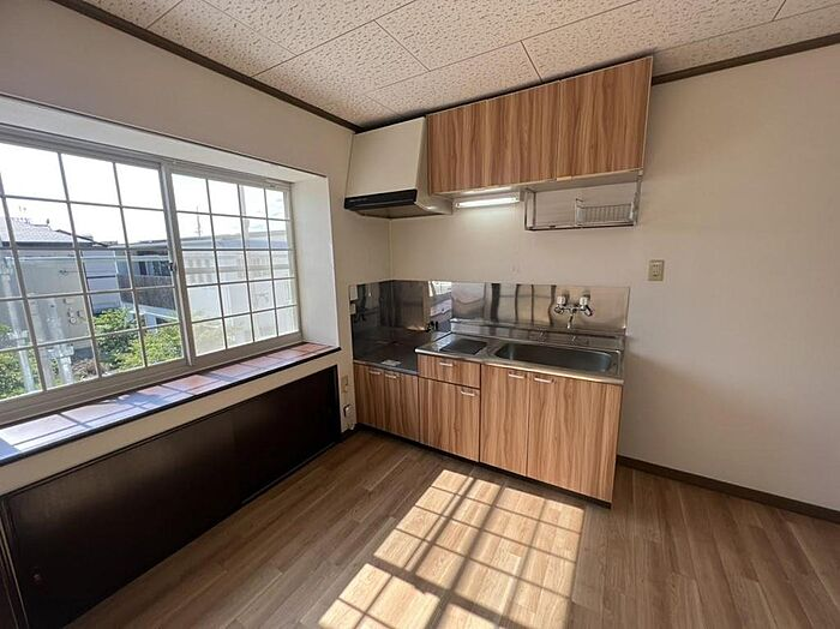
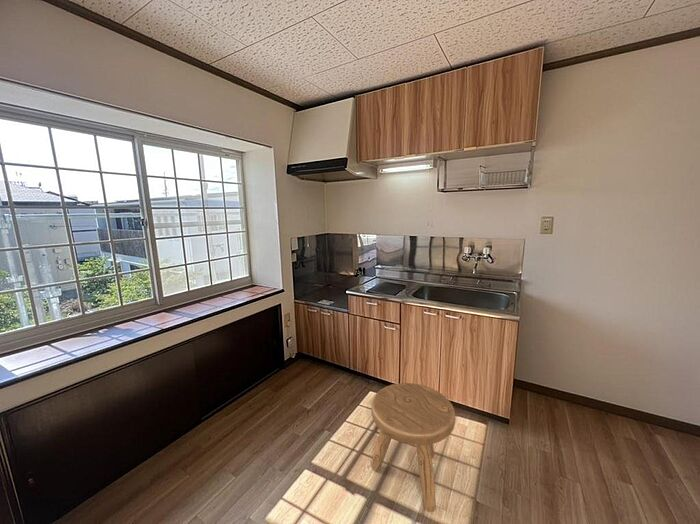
+ stool [370,382,456,513]
